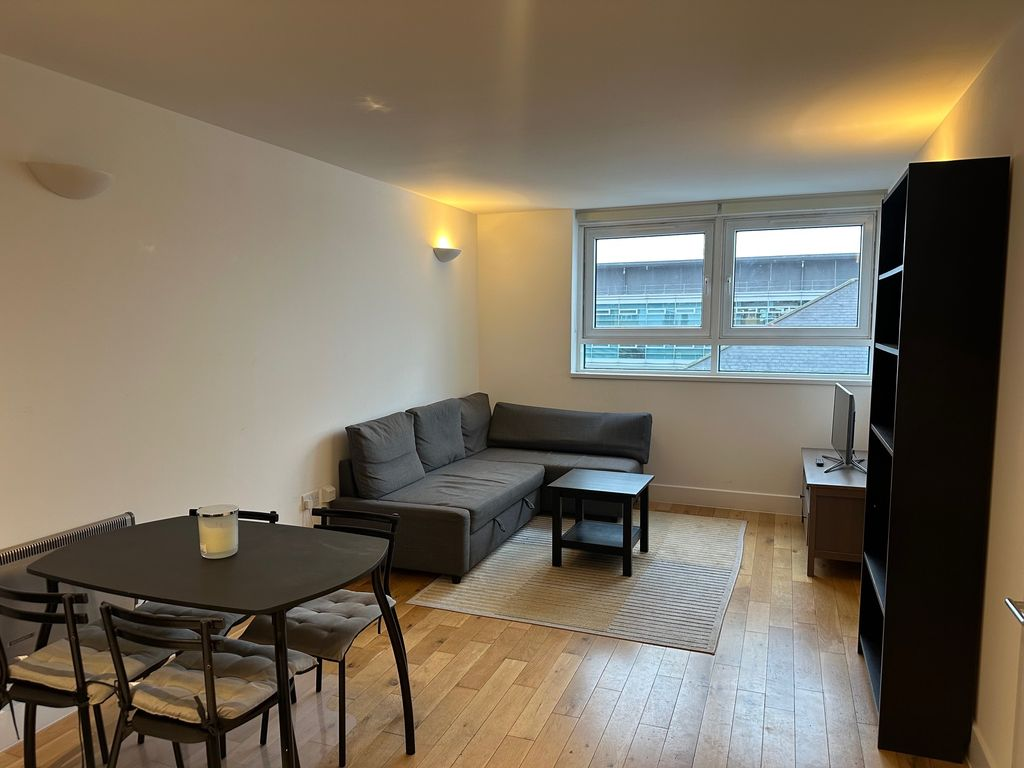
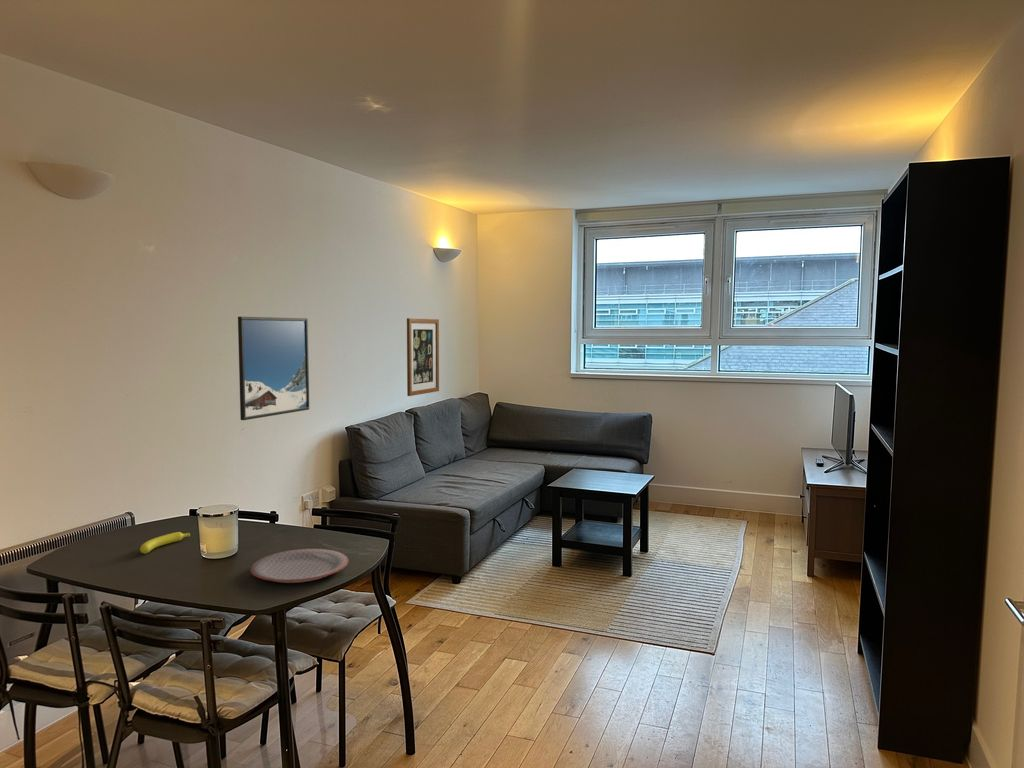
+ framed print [237,316,310,421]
+ banana [139,531,191,555]
+ wall art [406,317,440,397]
+ plate [249,548,349,584]
